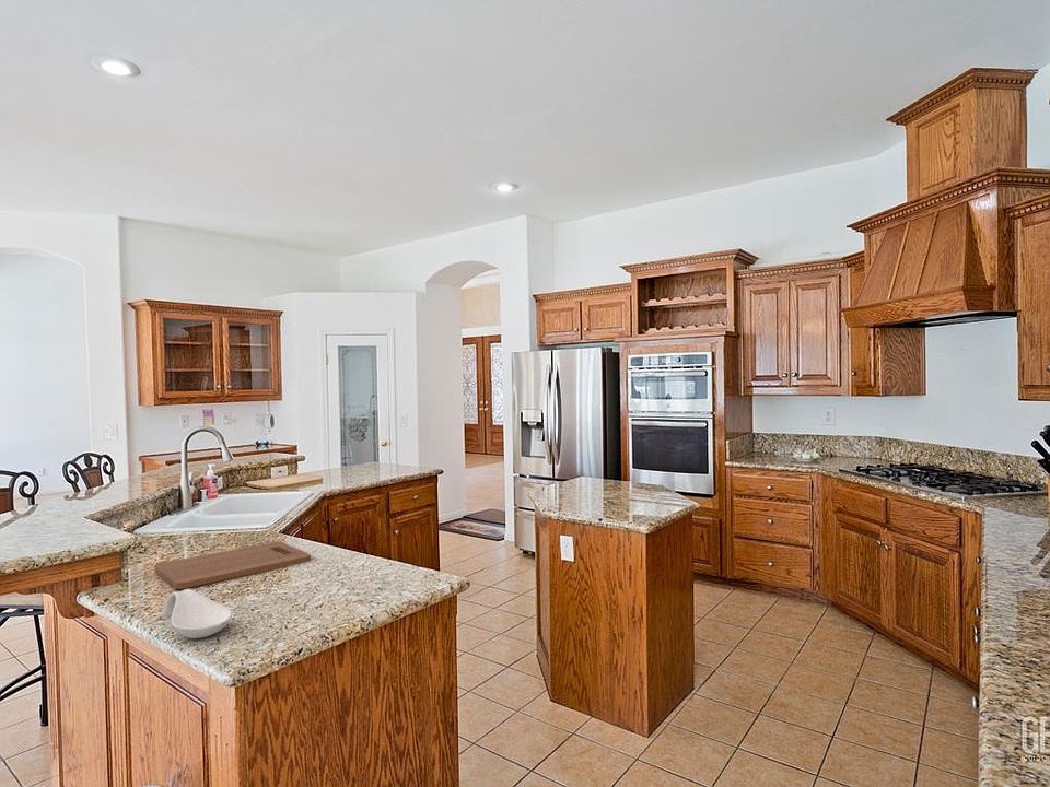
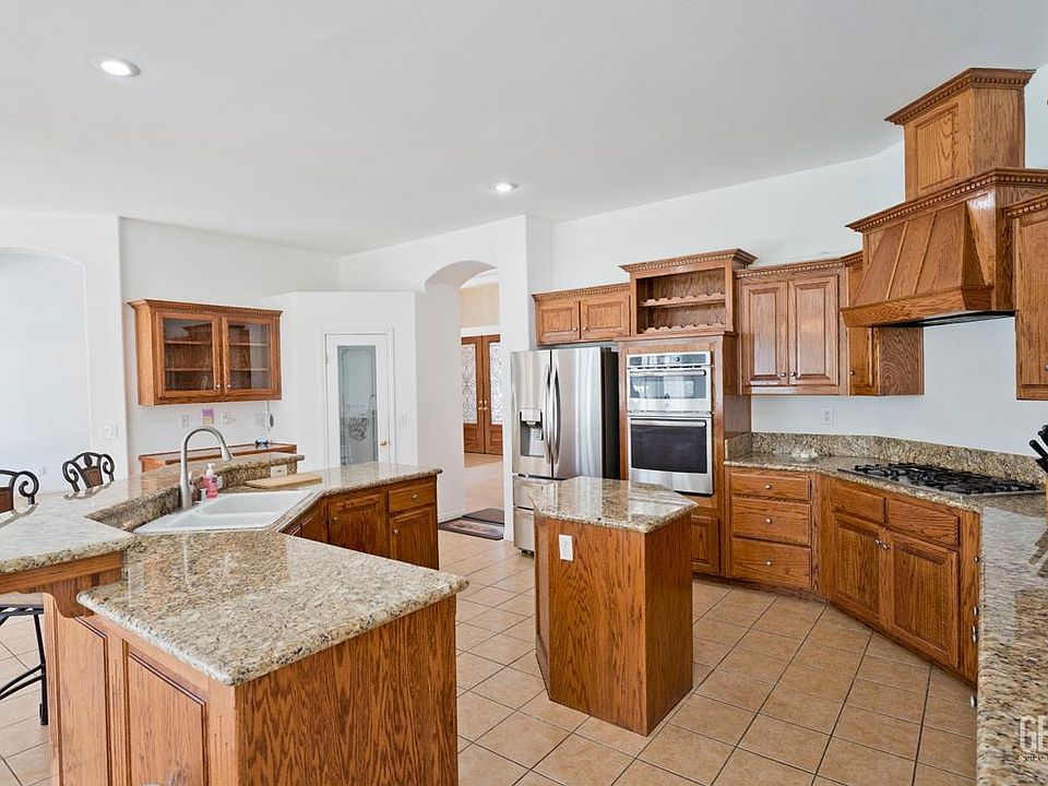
- spoon rest [162,588,233,639]
- cutting board [153,541,312,590]
